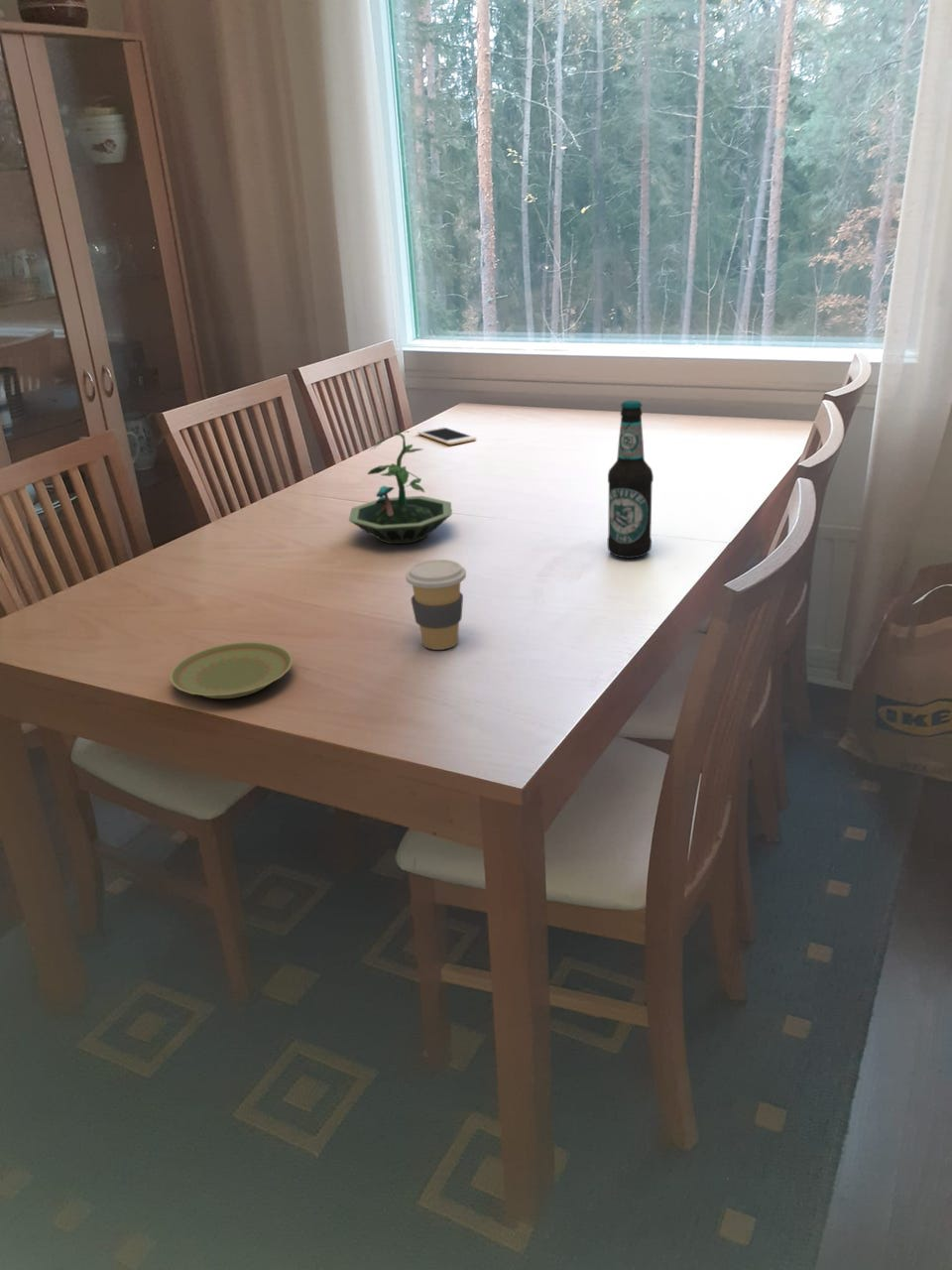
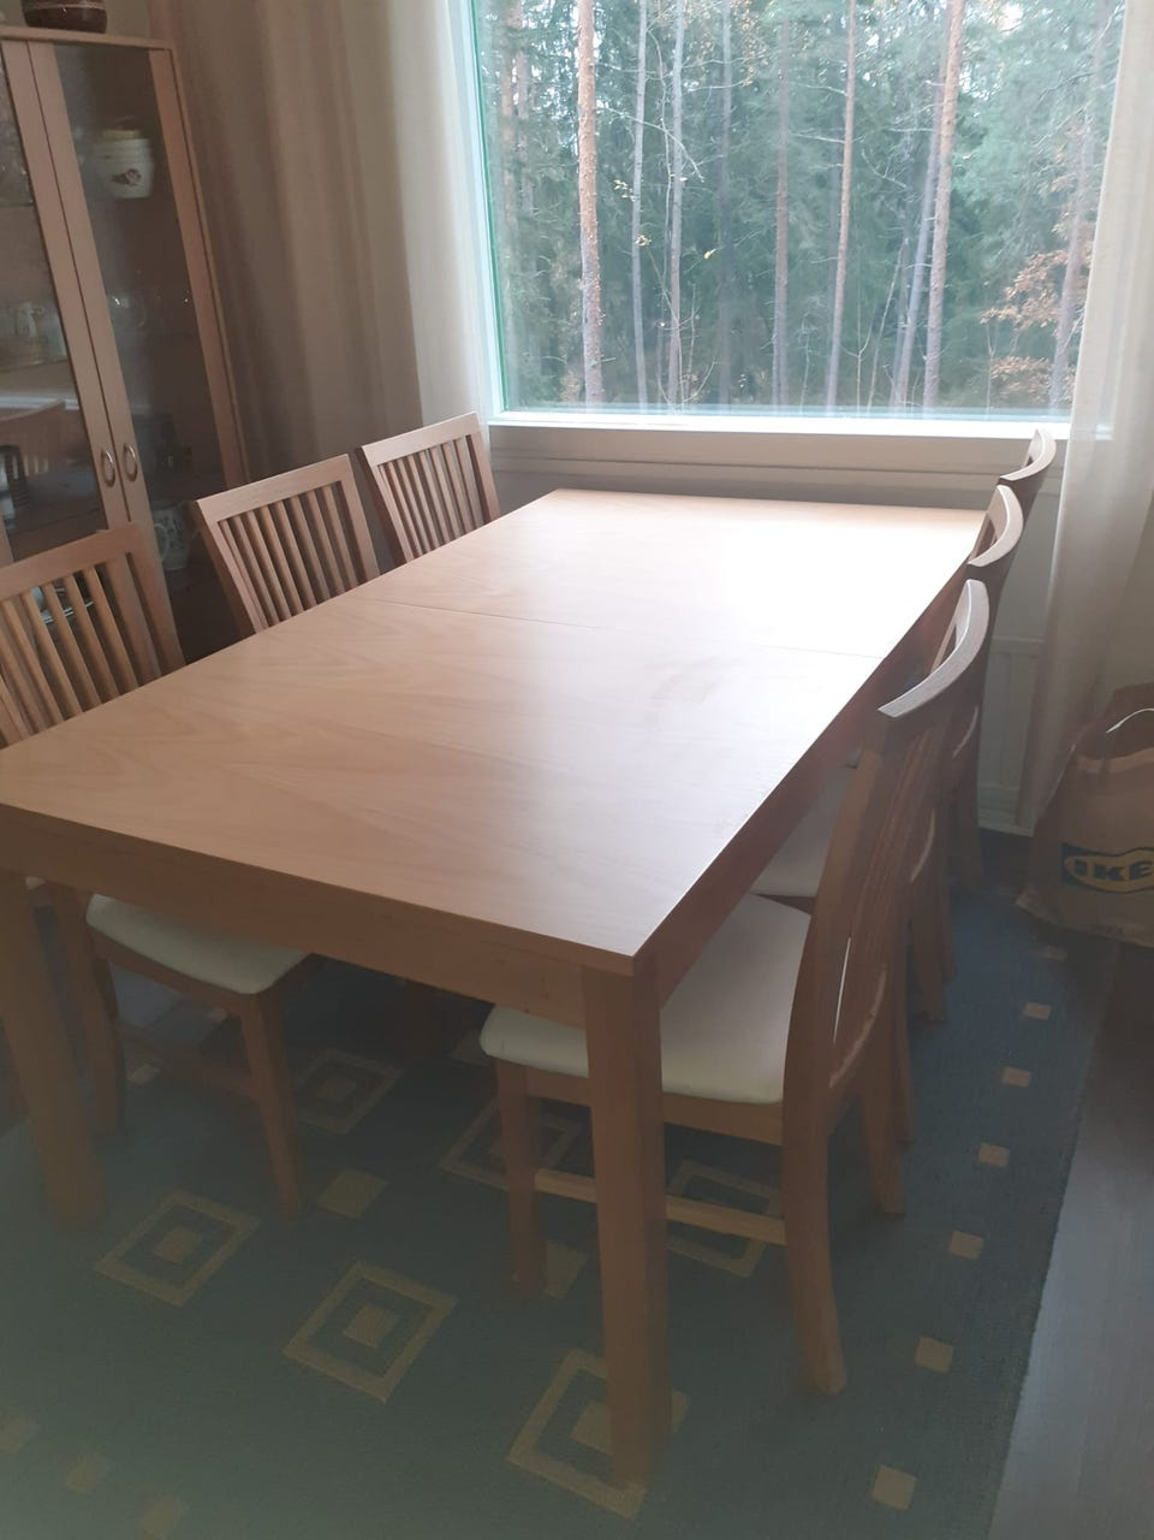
- coffee cup [405,559,467,651]
- cell phone [416,426,478,445]
- terrarium [348,431,453,545]
- bottle [607,400,654,559]
- plate [169,641,294,699]
